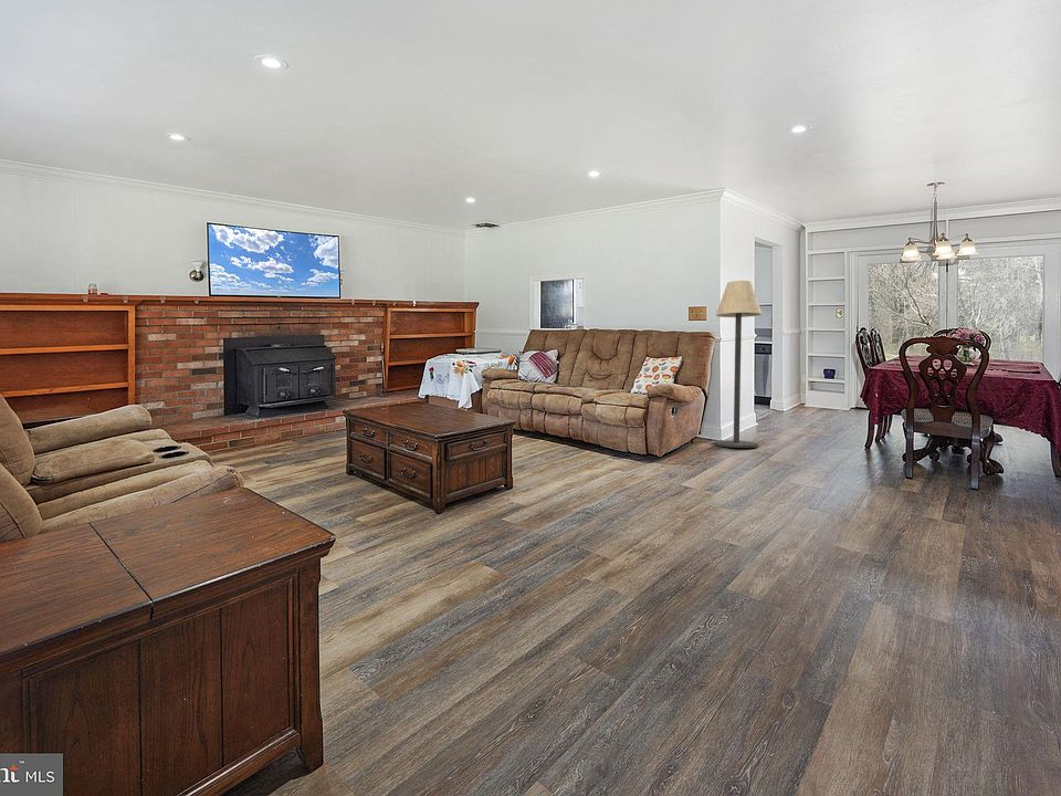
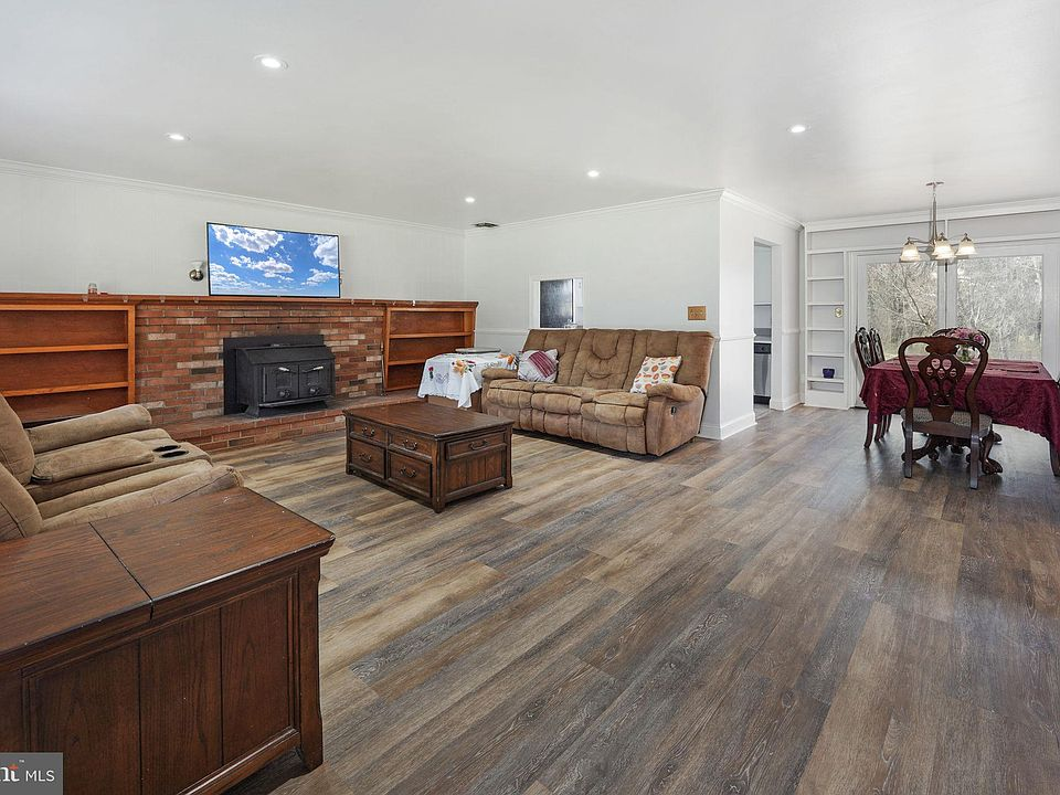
- floor lamp [714,280,763,449]
